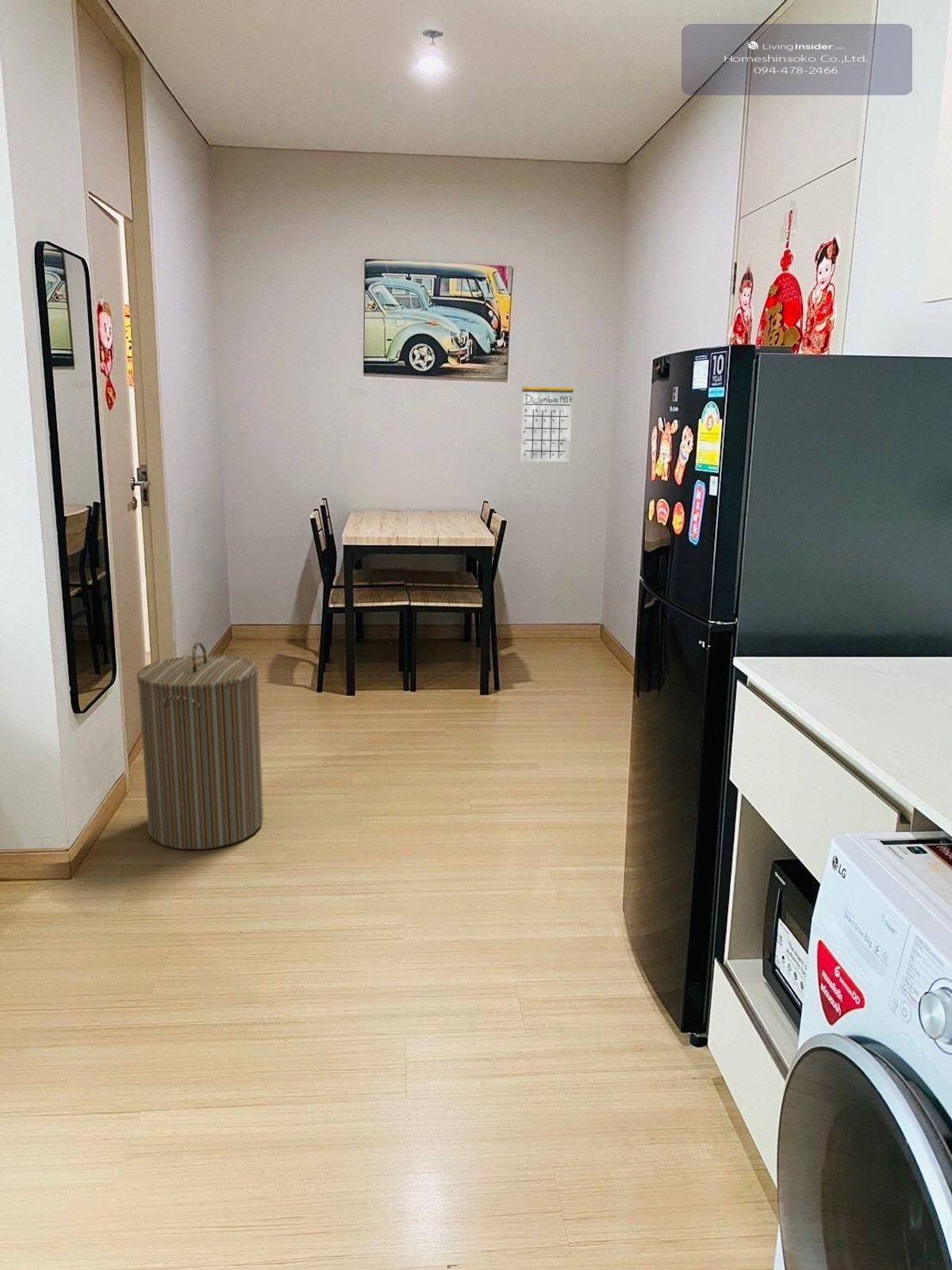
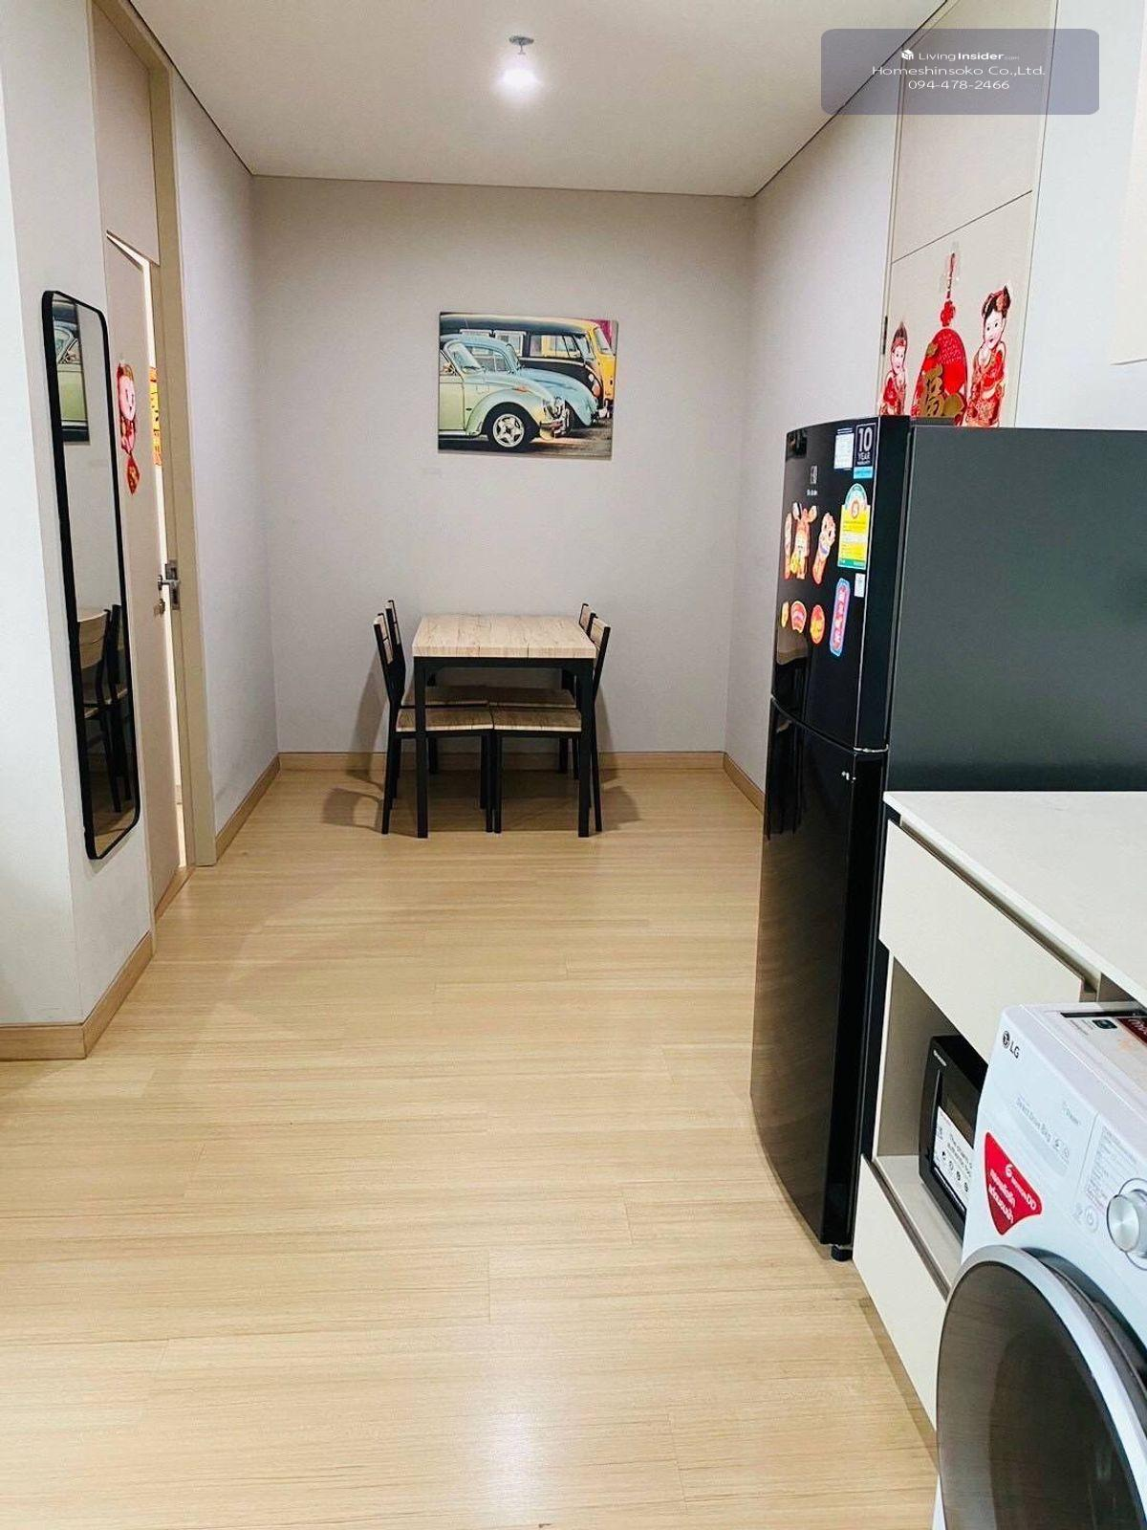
- laundry hamper [136,641,264,850]
- calendar [520,371,574,463]
